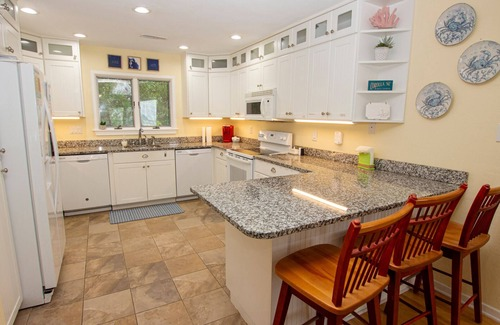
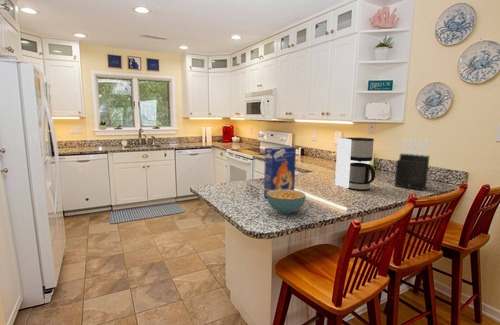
+ cereal bowl [266,189,307,215]
+ coffee maker [334,137,376,191]
+ knife block [394,137,430,191]
+ cereal box [263,146,297,198]
